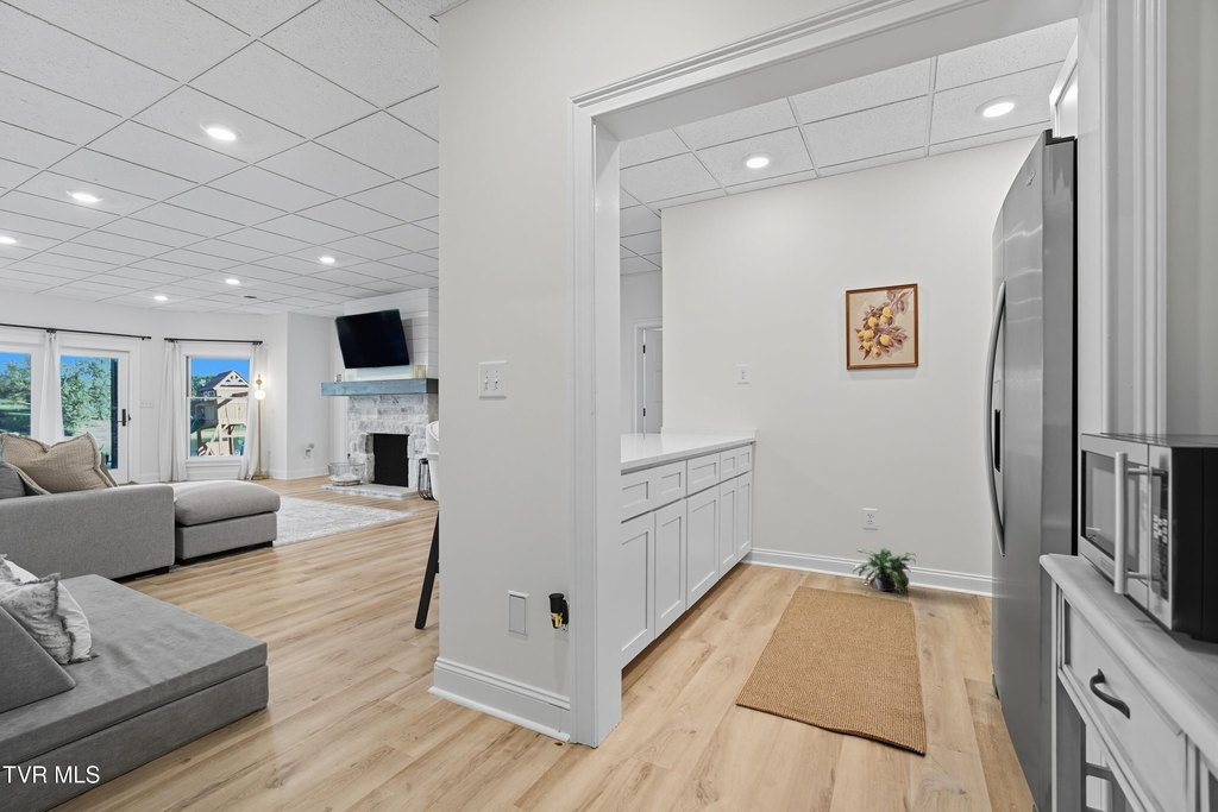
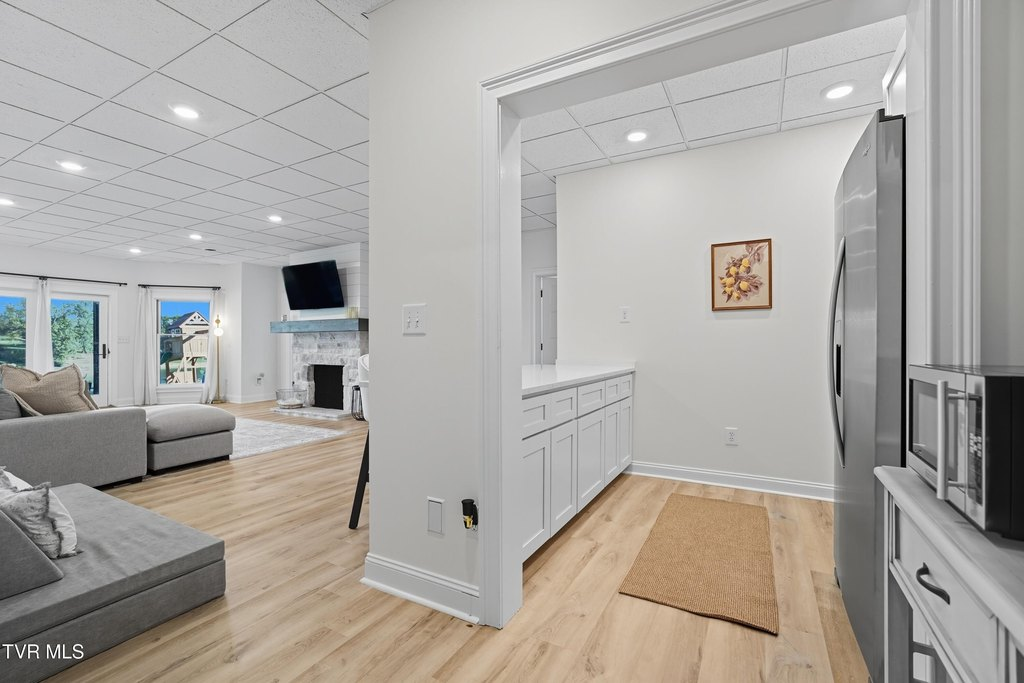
- potted plant [852,547,917,596]
